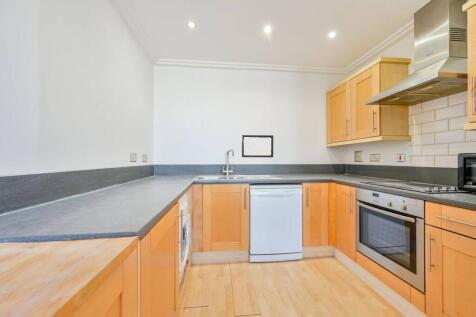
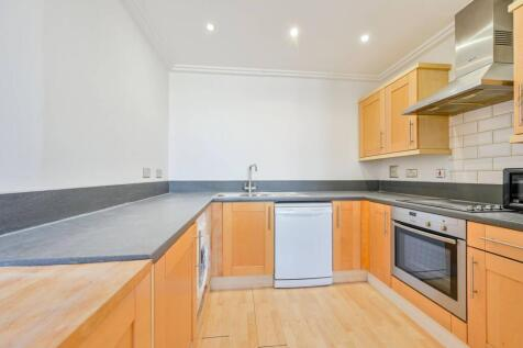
- wall art [241,134,274,158]
